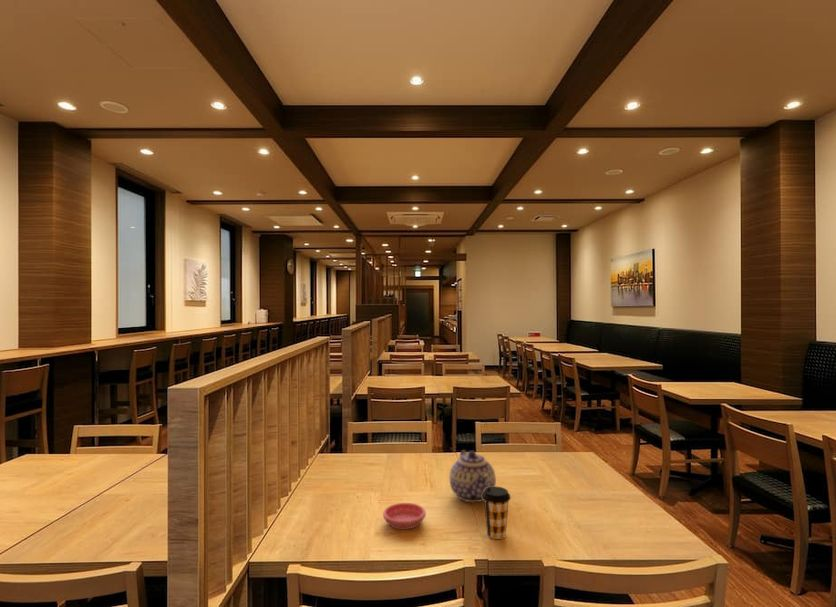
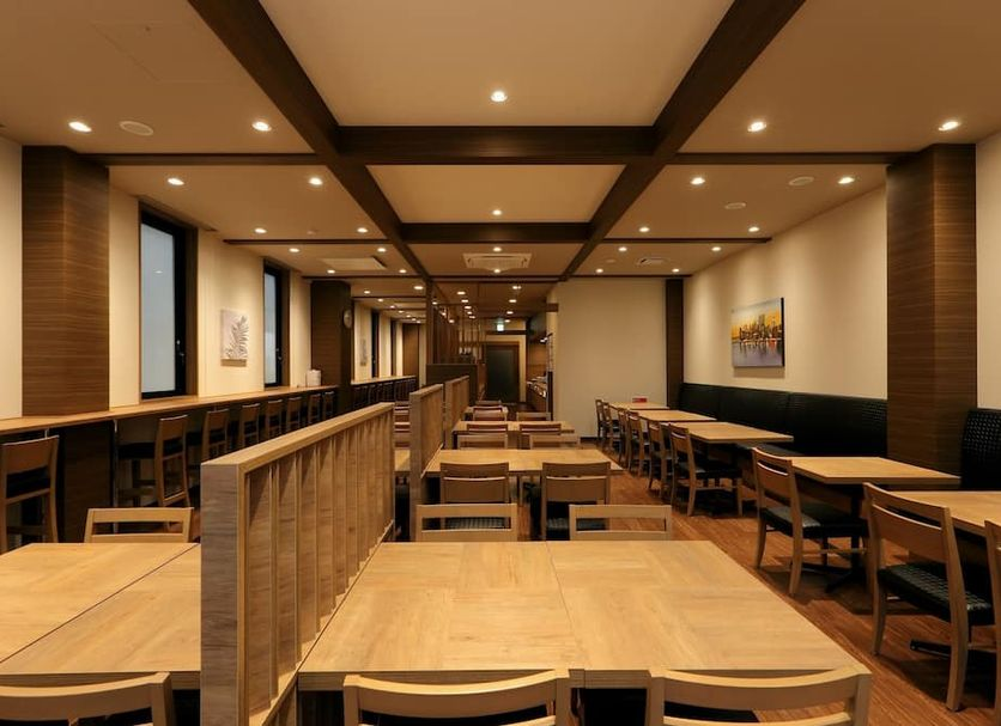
- saucer [382,502,427,530]
- teapot [449,449,497,503]
- coffee cup [482,486,512,540]
